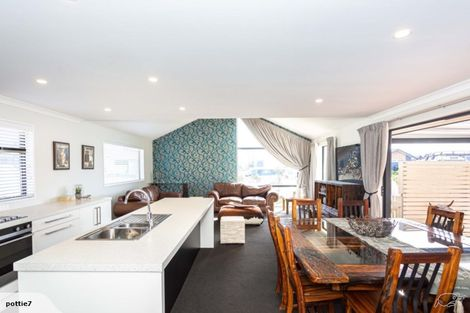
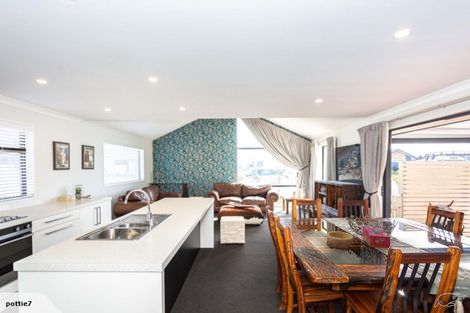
+ tissue box [362,225,391,249]
+ bowl [325,230,354,250]
